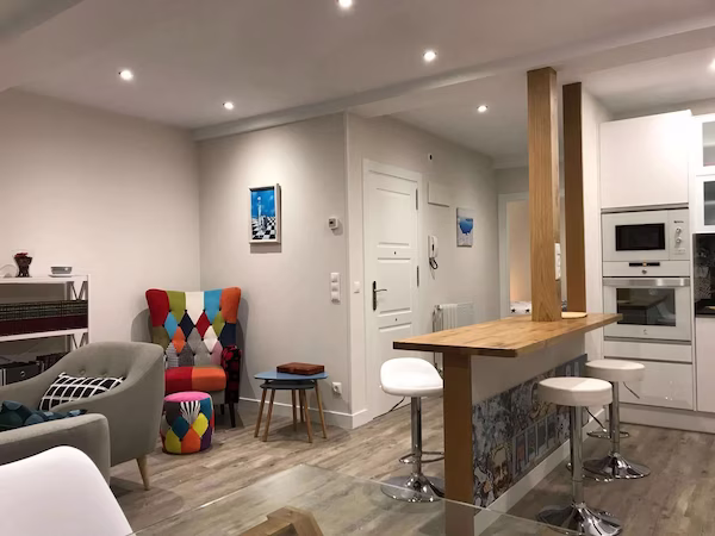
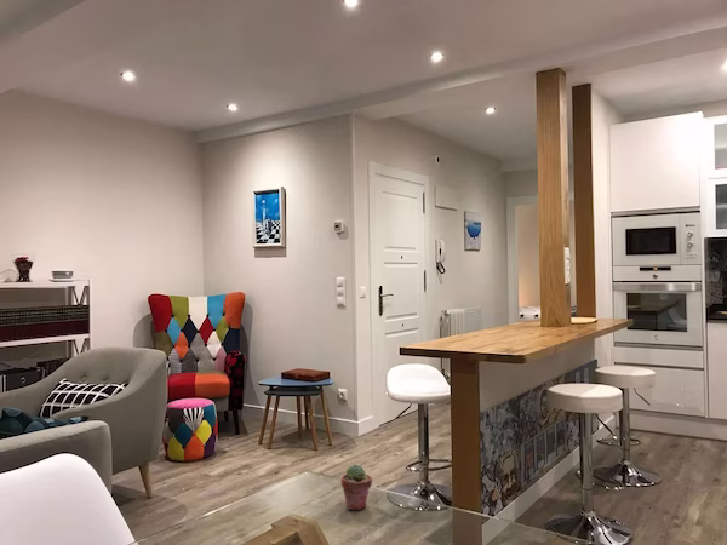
+ potted succulent [340,464,373,511]
